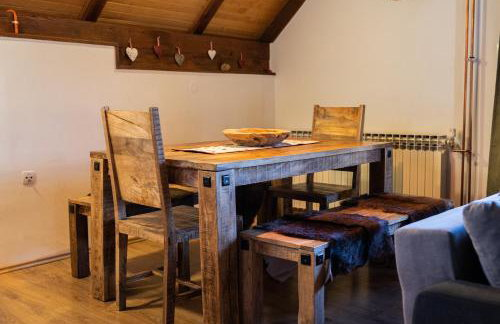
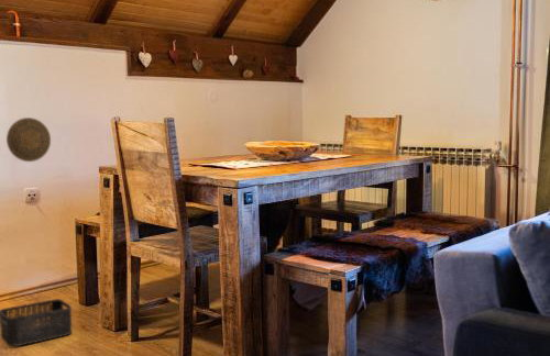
+ storage bin [0,298,73,347]
+ decorative plate [6,116,52,163]
